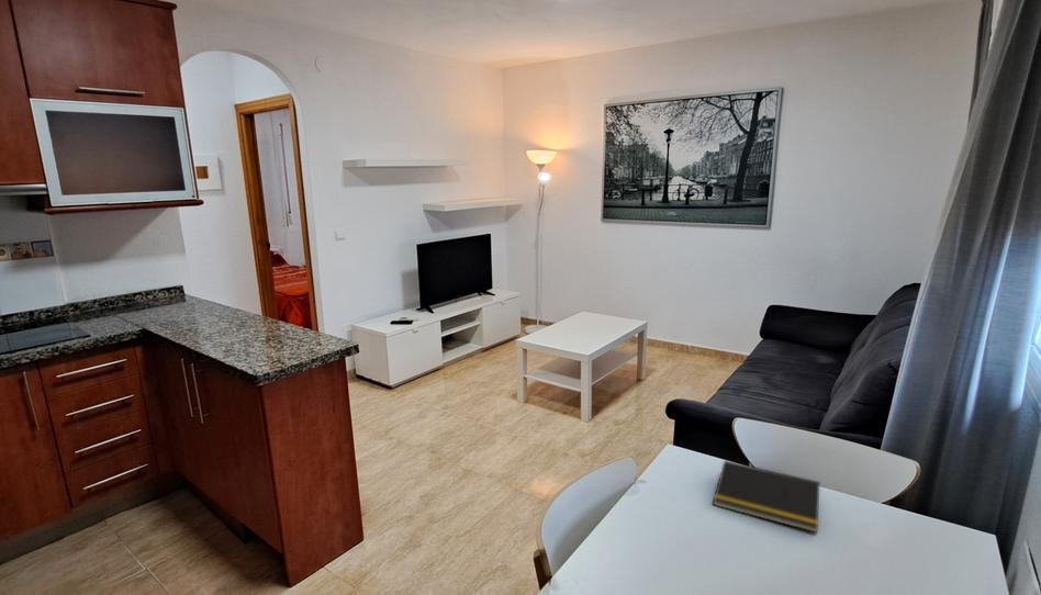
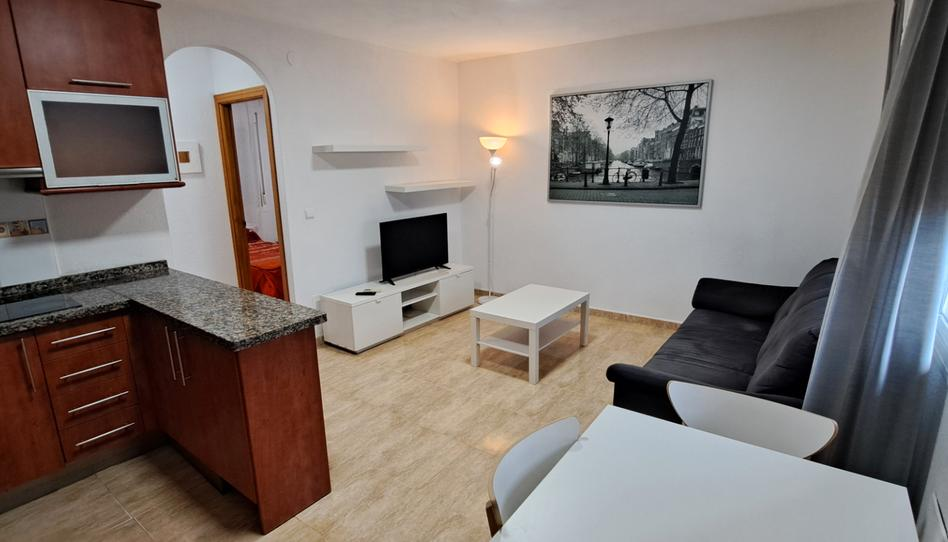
- notepad [712,459,820,534]
